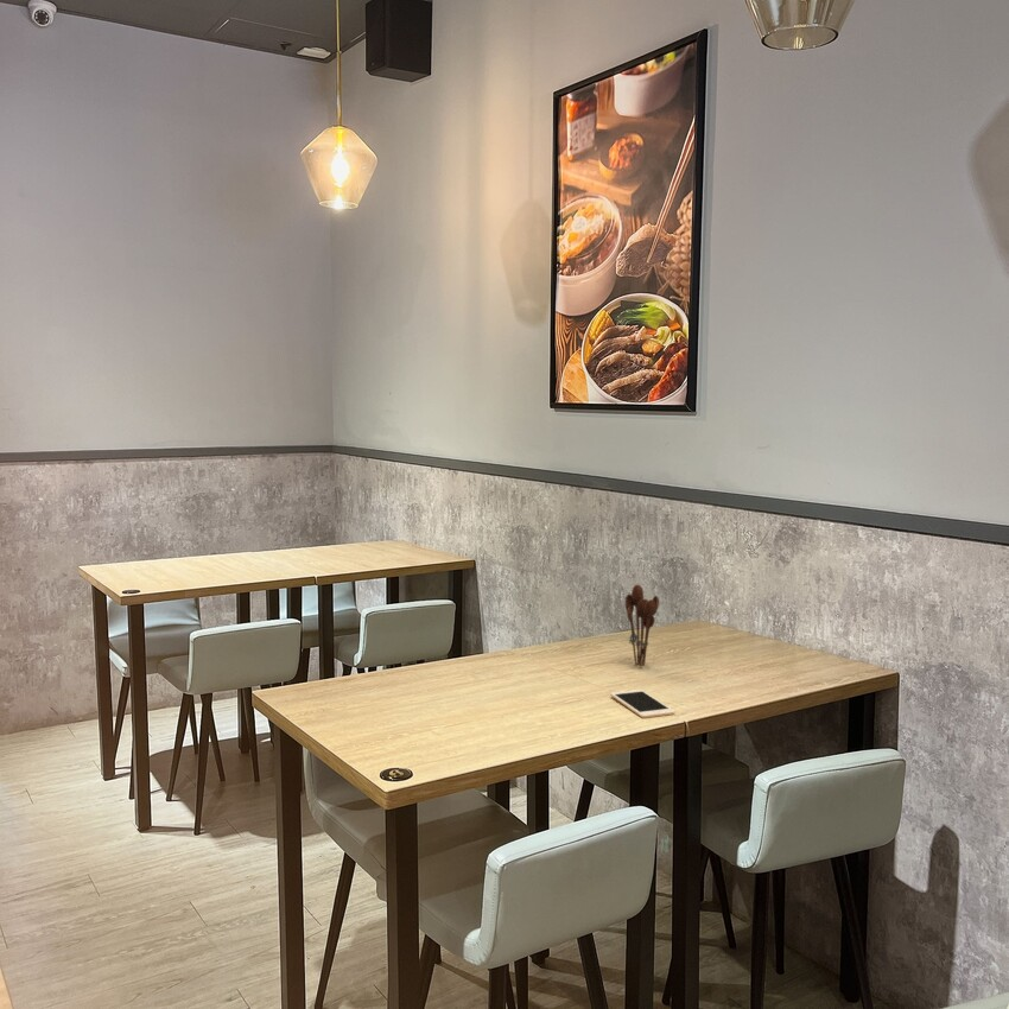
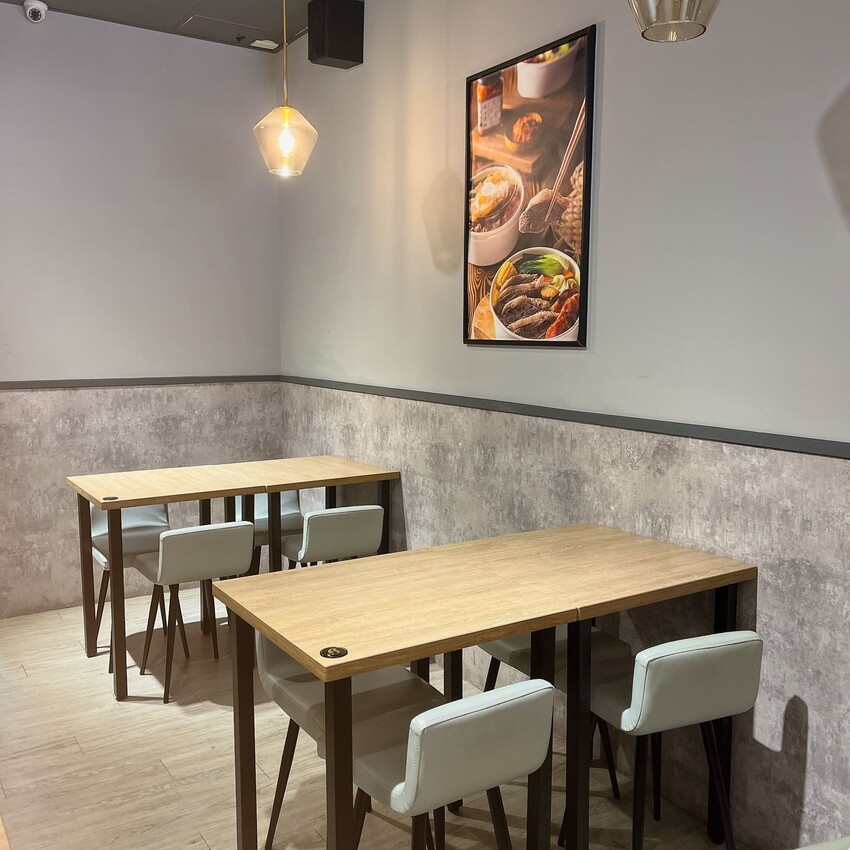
- cell phone [609,688,675,719]
- utensil holder [624,584,660,668]
